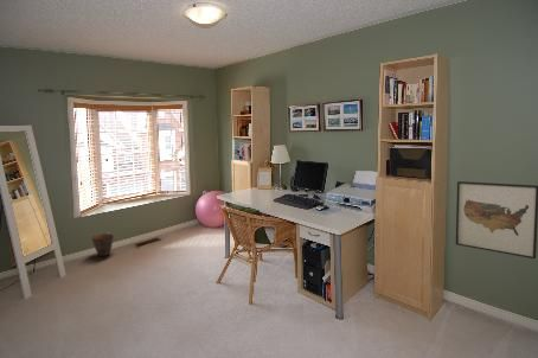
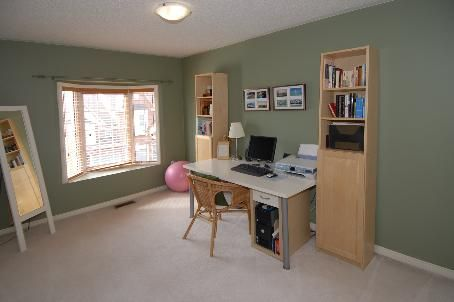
- wall art [455,180,538,260]
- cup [90,232,115,257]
